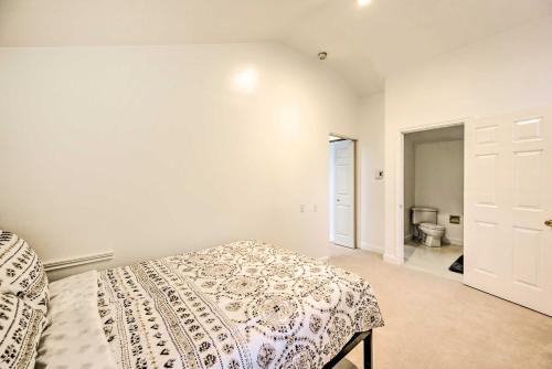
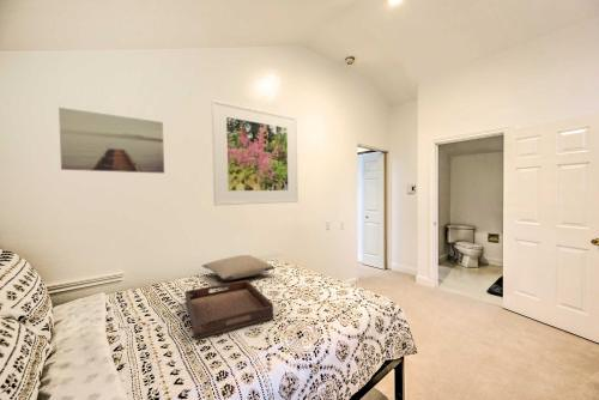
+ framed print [211,98,300,206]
+ serving tray [184,279,274,340]
+ wall art [58,107,165,175]
+ pillow [201,254,276,281]
